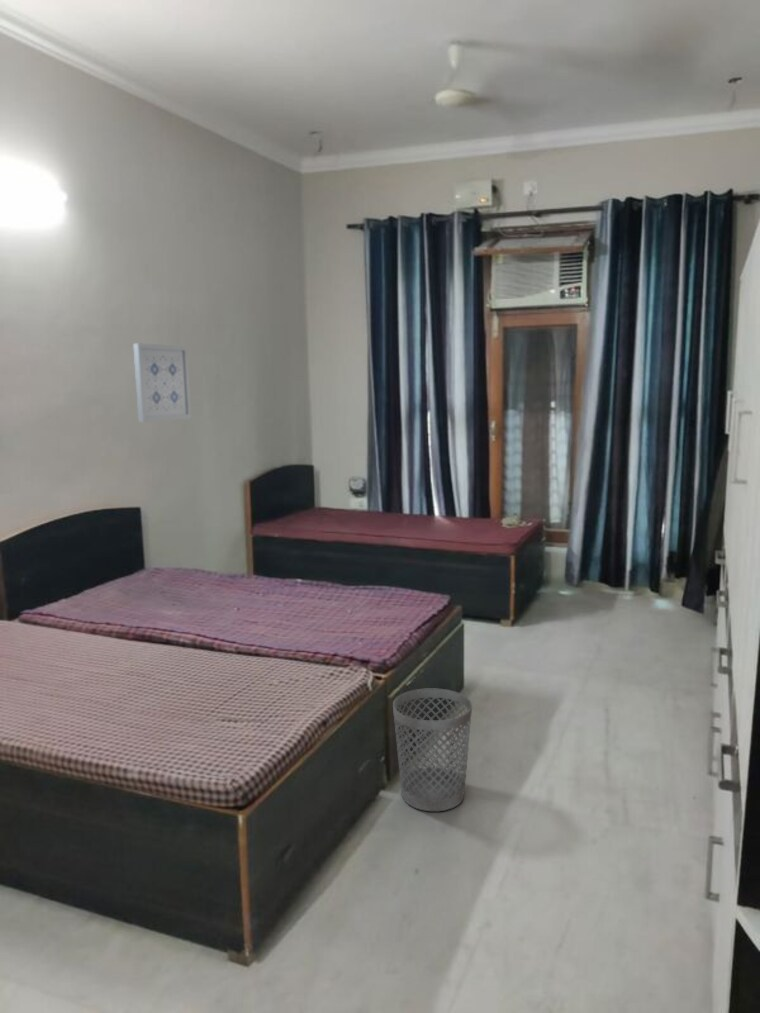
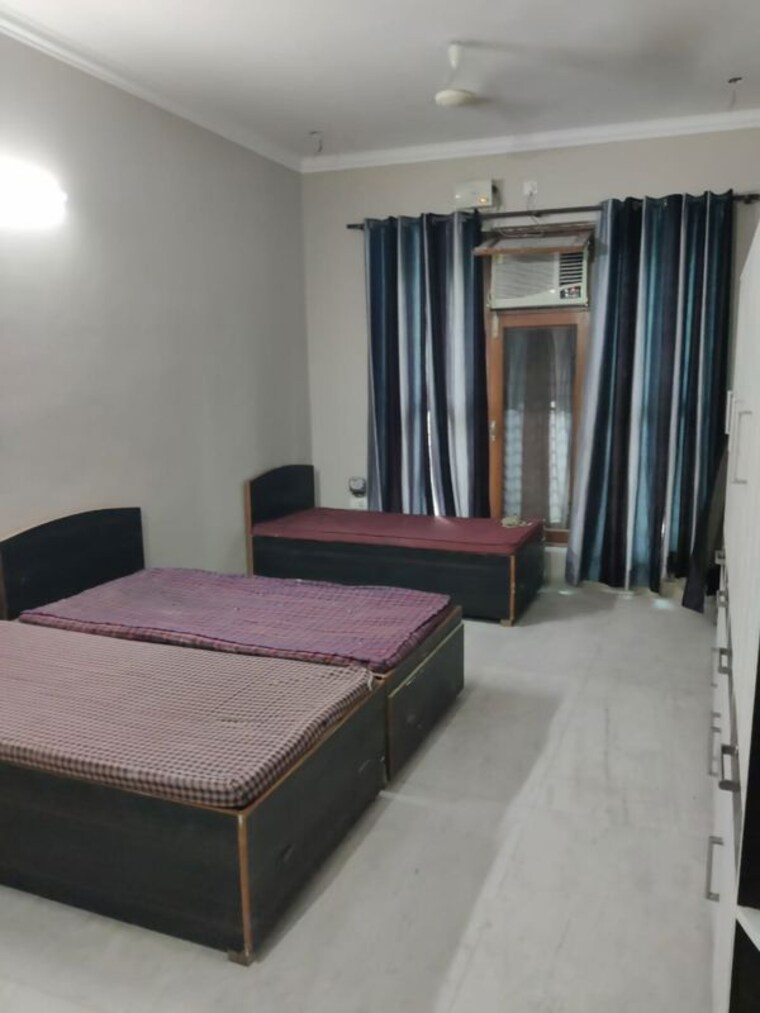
- wall art [132,342,192,423]
- wastebasket [392,688,473,812]
